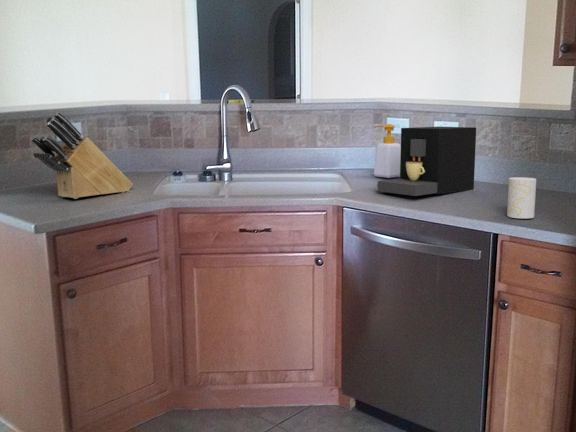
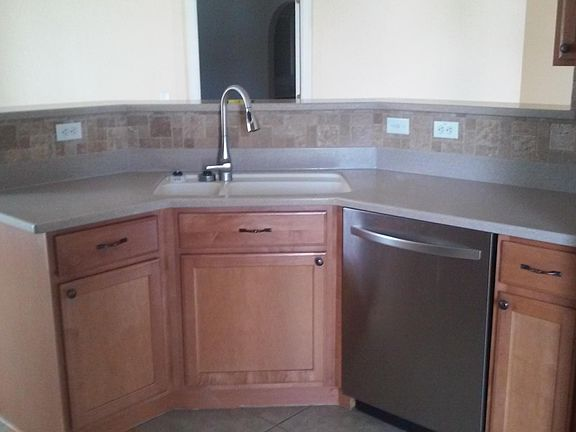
- knife block [30,111,134,200]
- cup [506,176,537,219]
- coffee maker [377,126,477,197]
- soap bottle [373,123,401,179]
